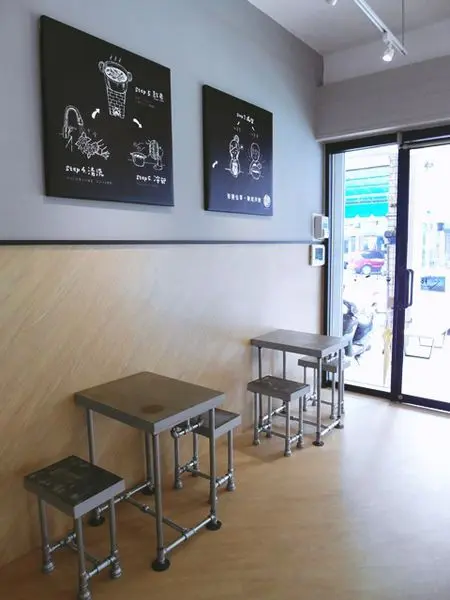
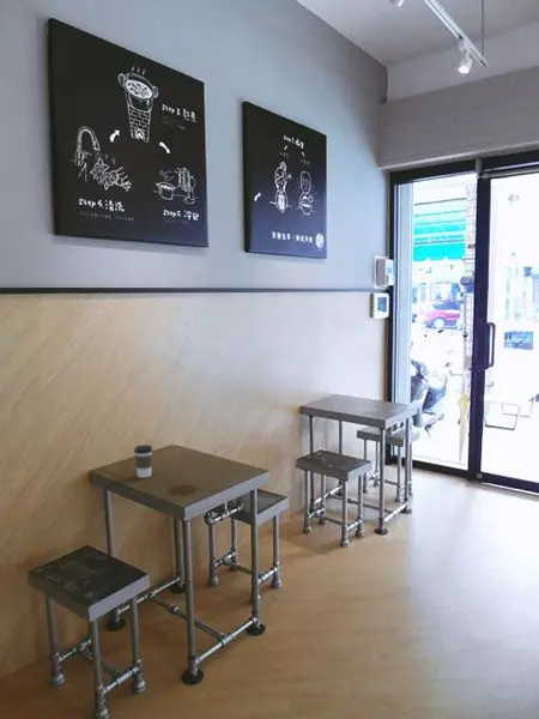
+ coffee cup [133,443,155,479]
